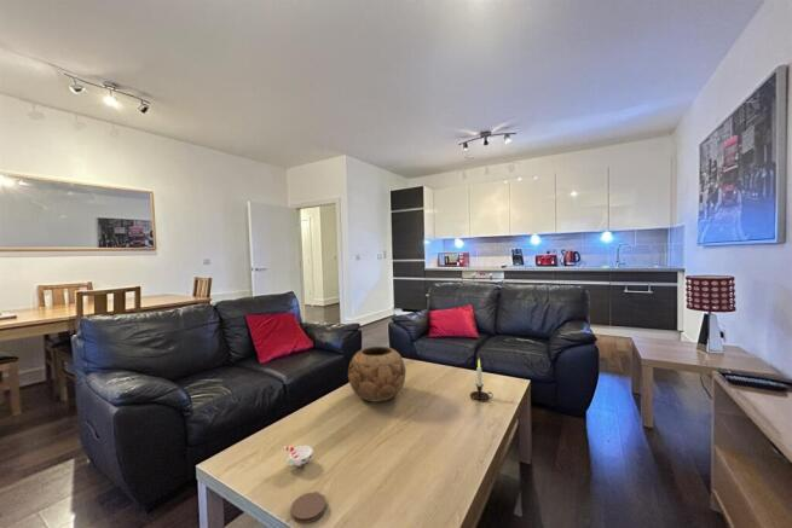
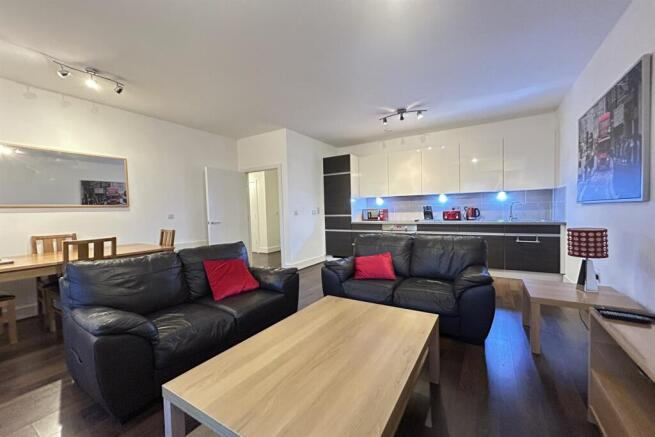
- decorative bowl [347,346,407,404]
- cup [283,445,314,468]
- candle [469,359,495,401]
- coaster [290,492,328,524]
